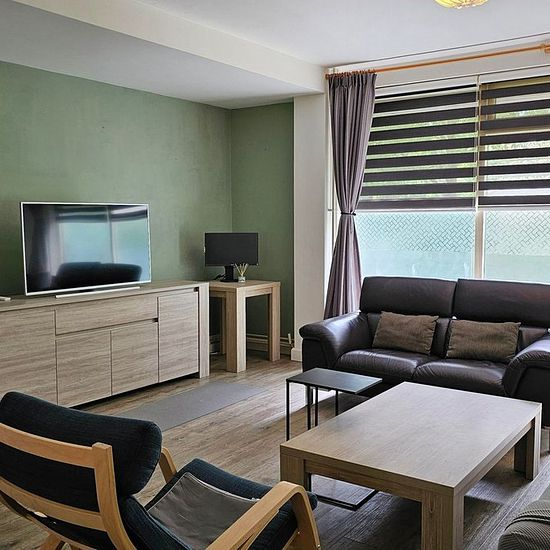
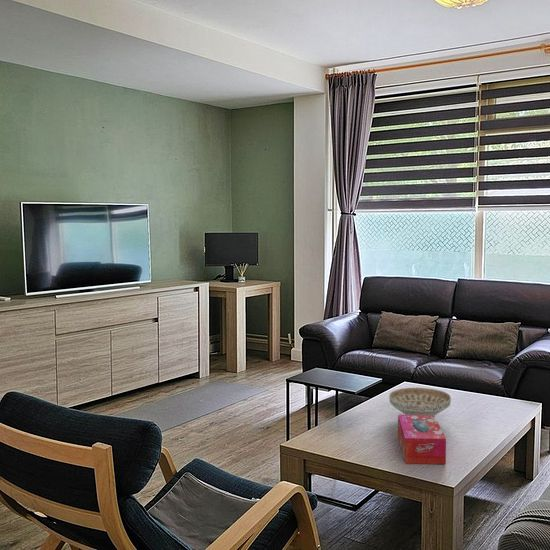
+ tissue box [397,414,447,465]
+ decorative bowl [388,387,452,416]
